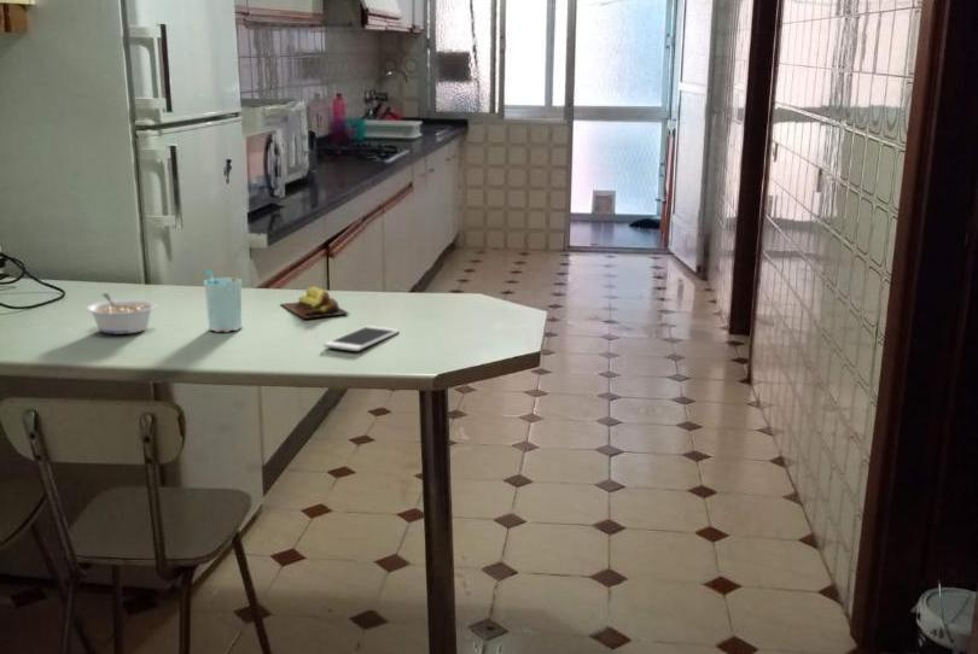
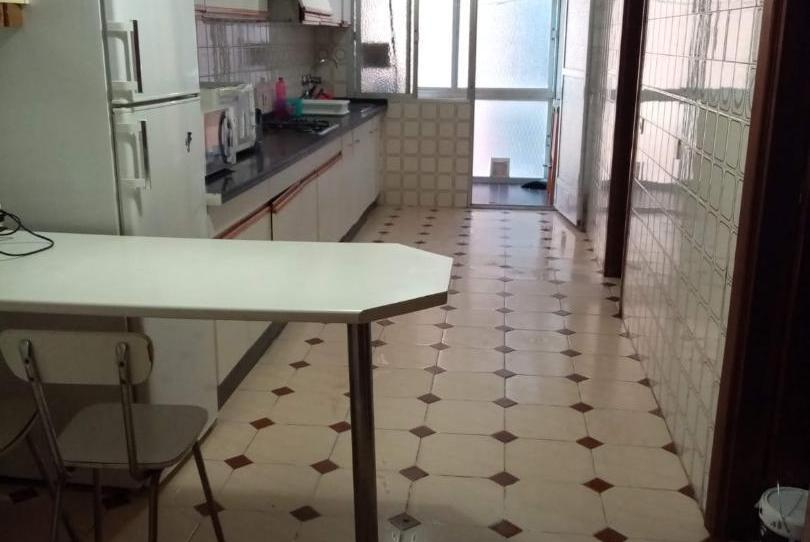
- cup [203,270,244,333]
- cell phone [322,325,401,352]
- banana [280,286,351,320]
- legume [85,292,158,335]
